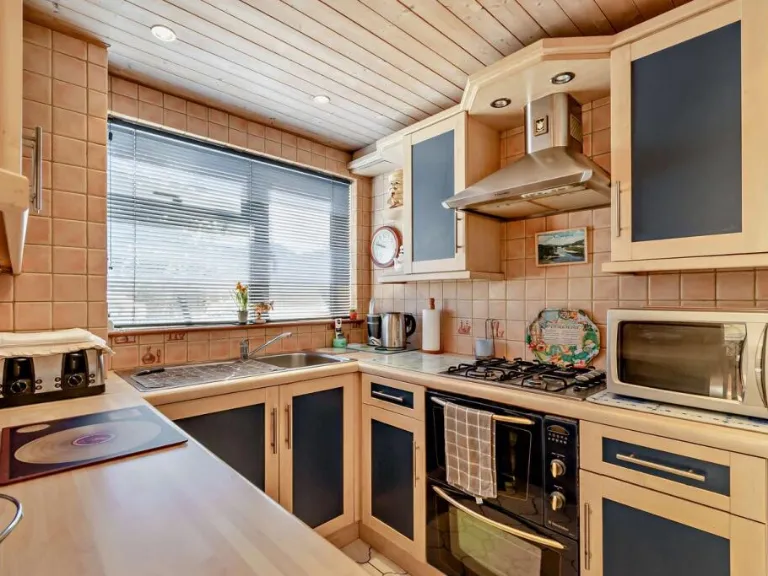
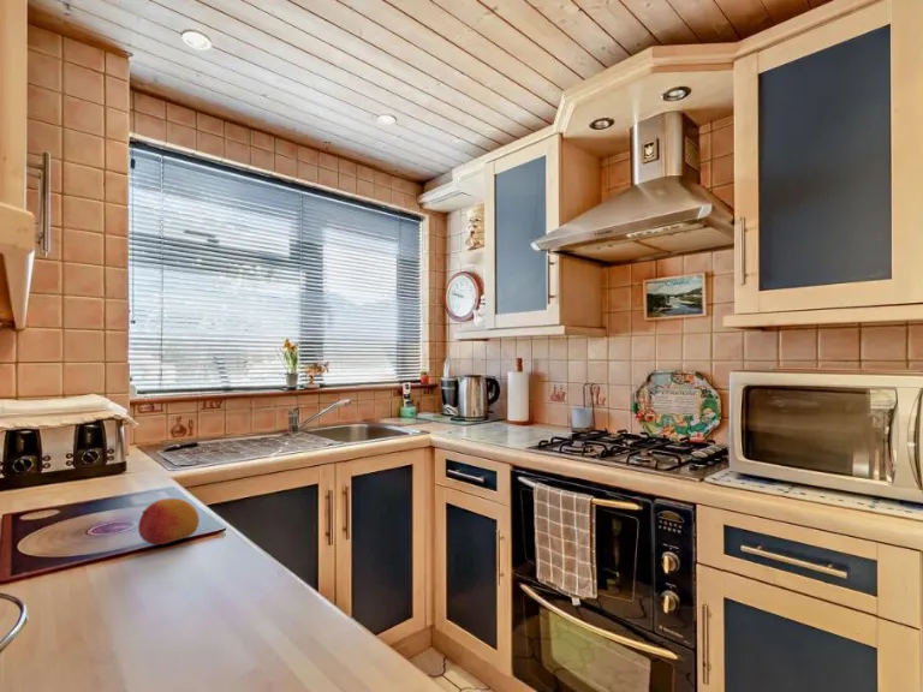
+ fruit [137,497,201,545]
